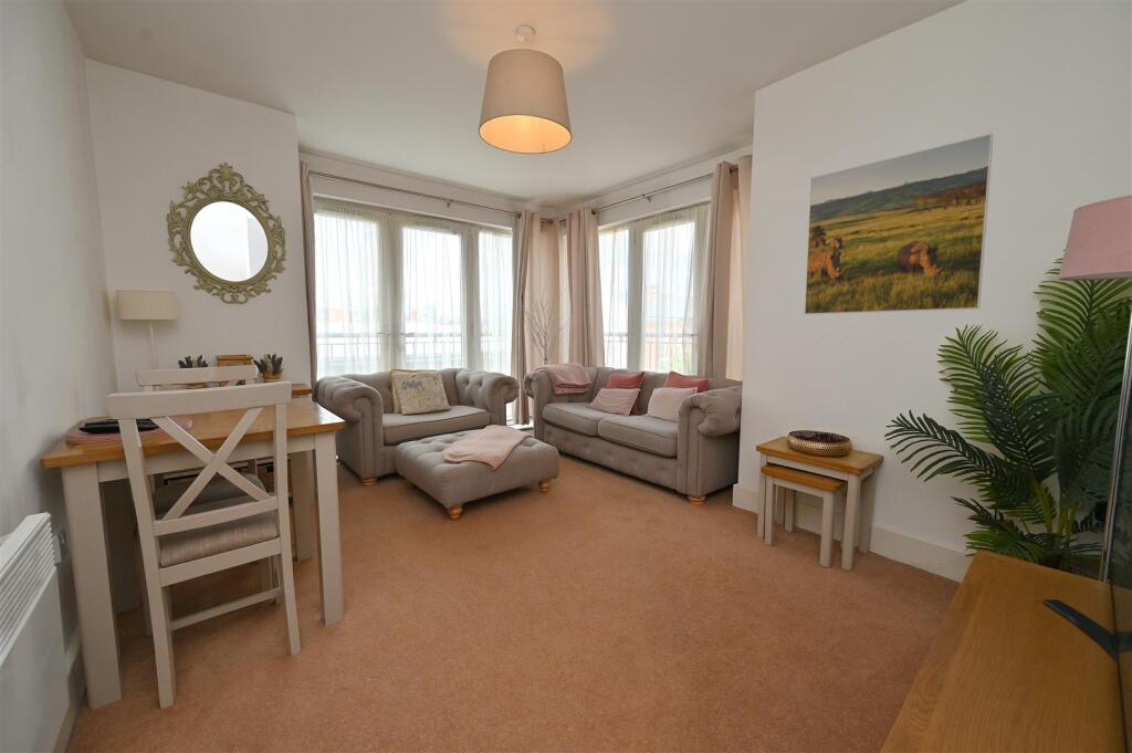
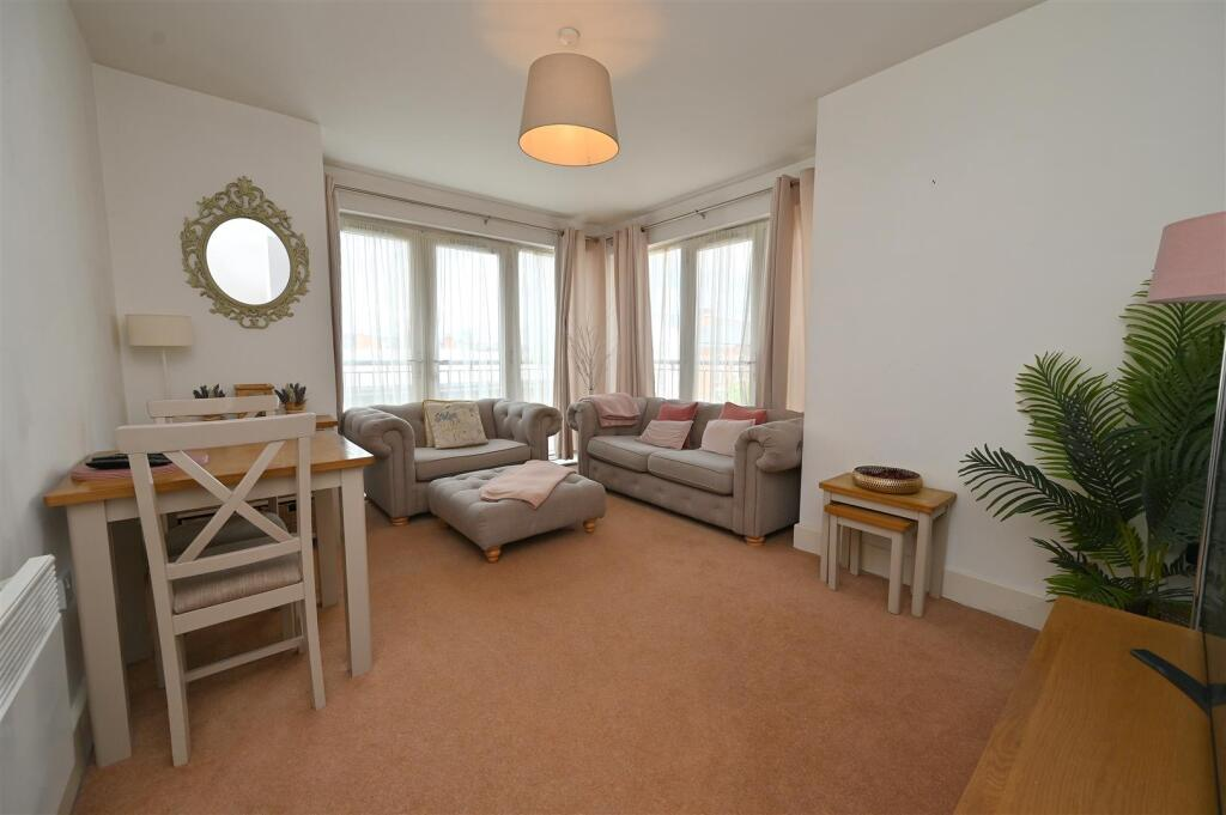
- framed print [804,132,994,315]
